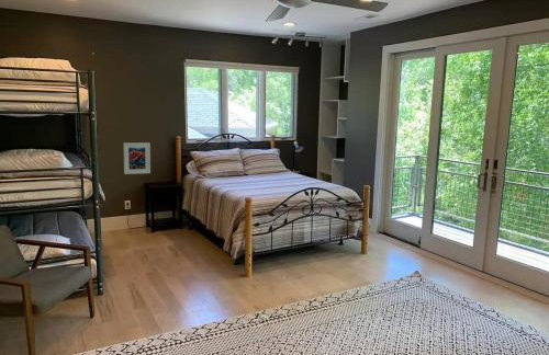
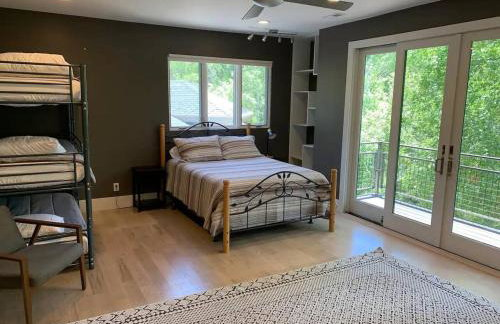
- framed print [122,141,152,175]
